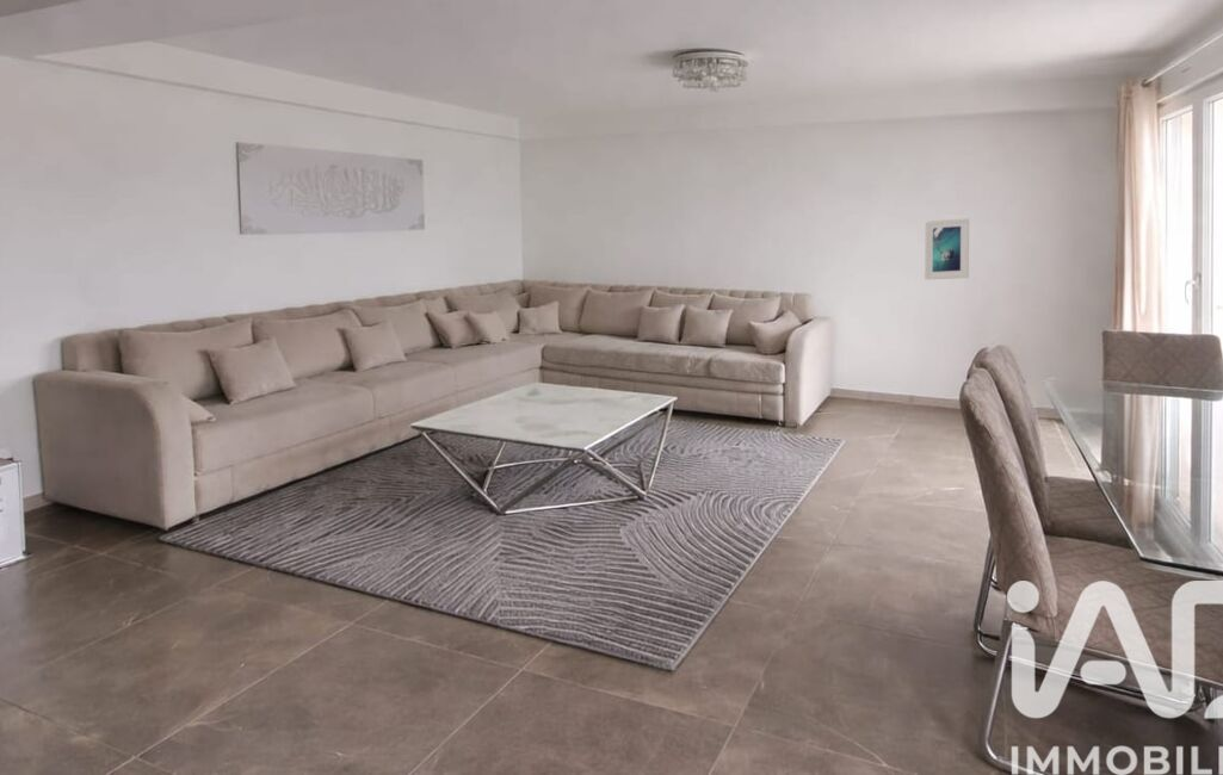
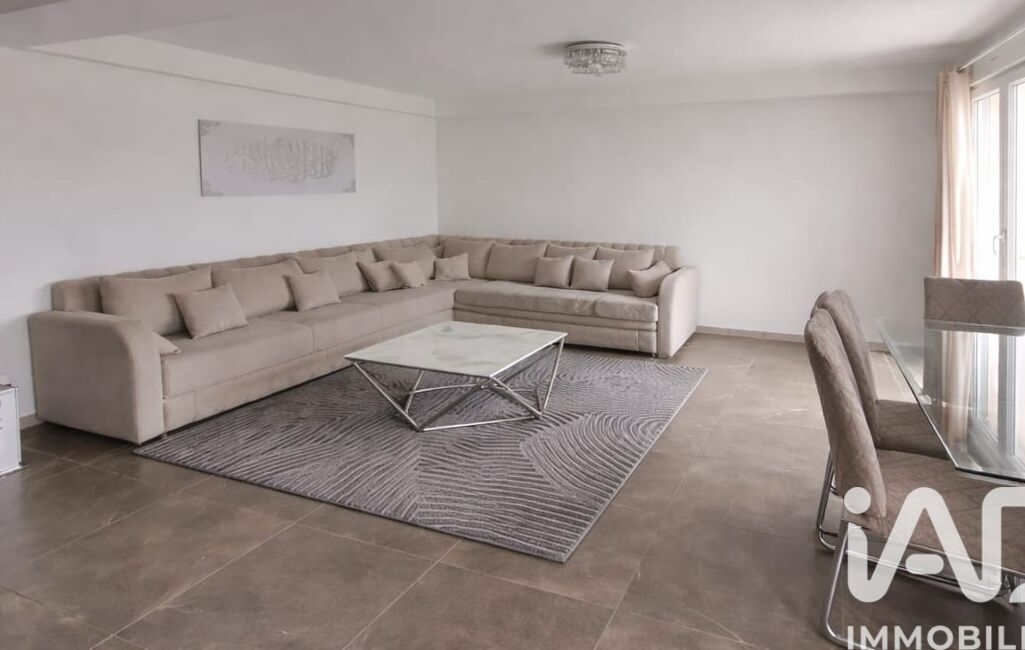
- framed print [924,217,970,281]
